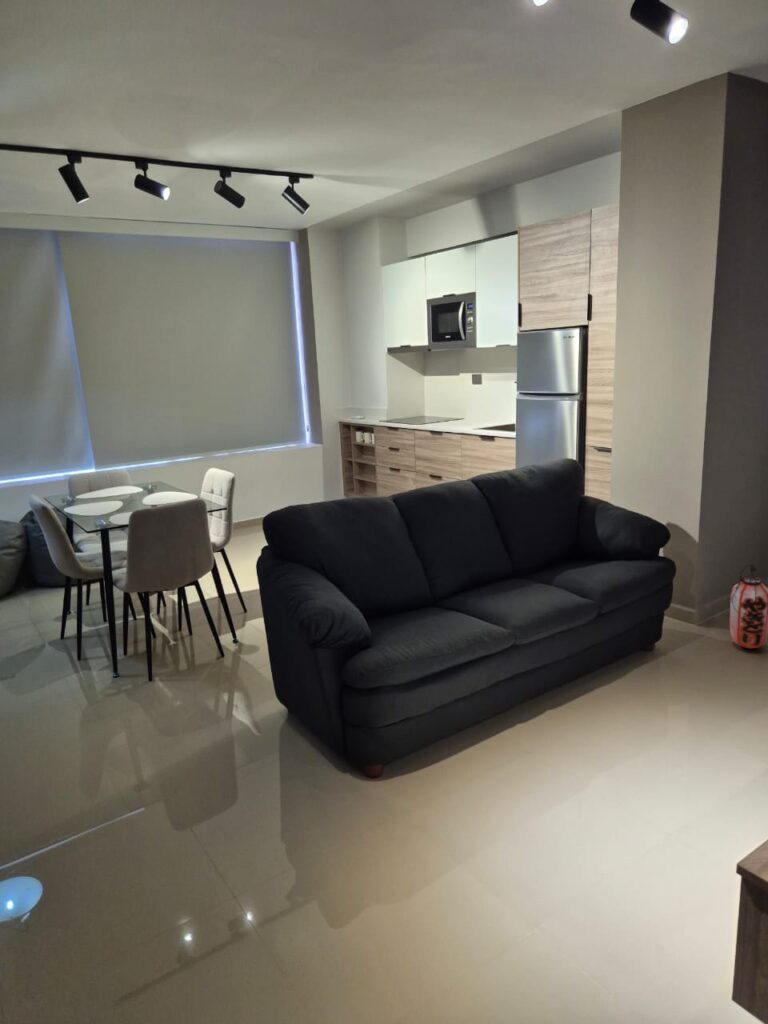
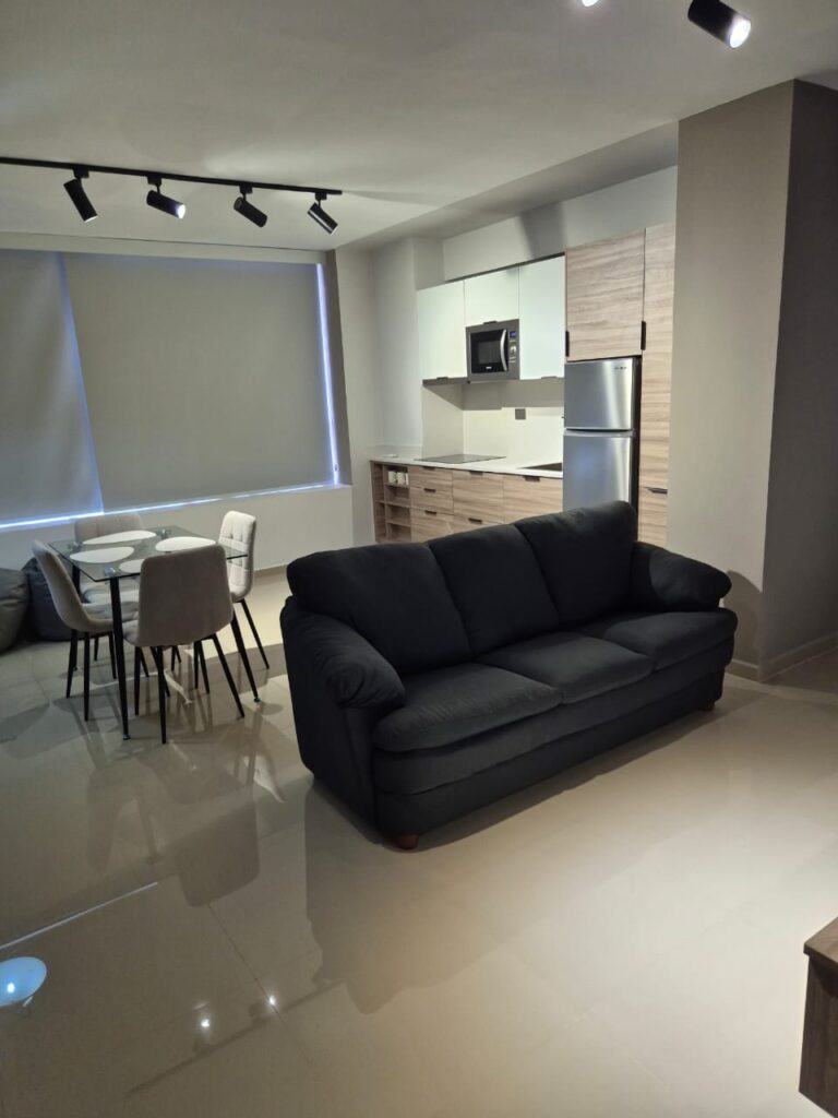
- lantern [729,563,768,650]
